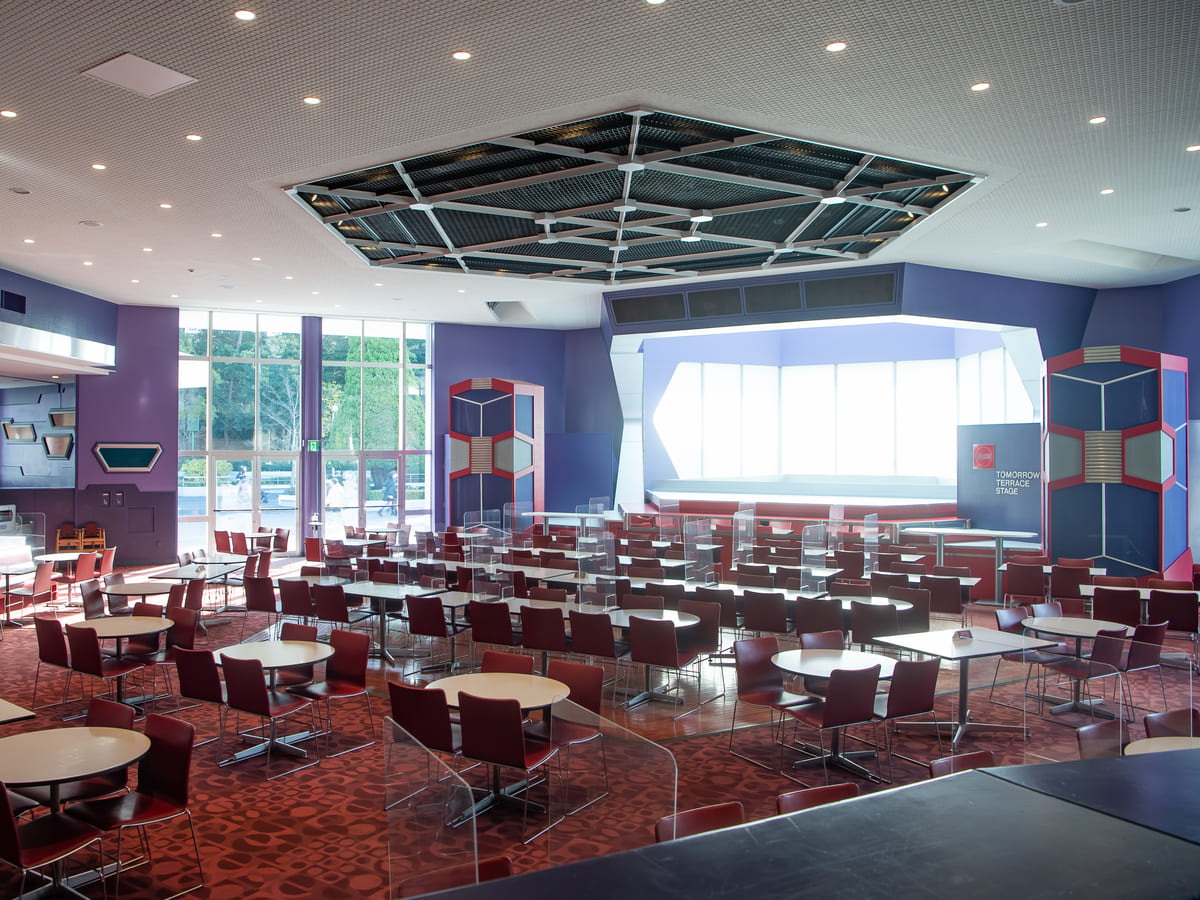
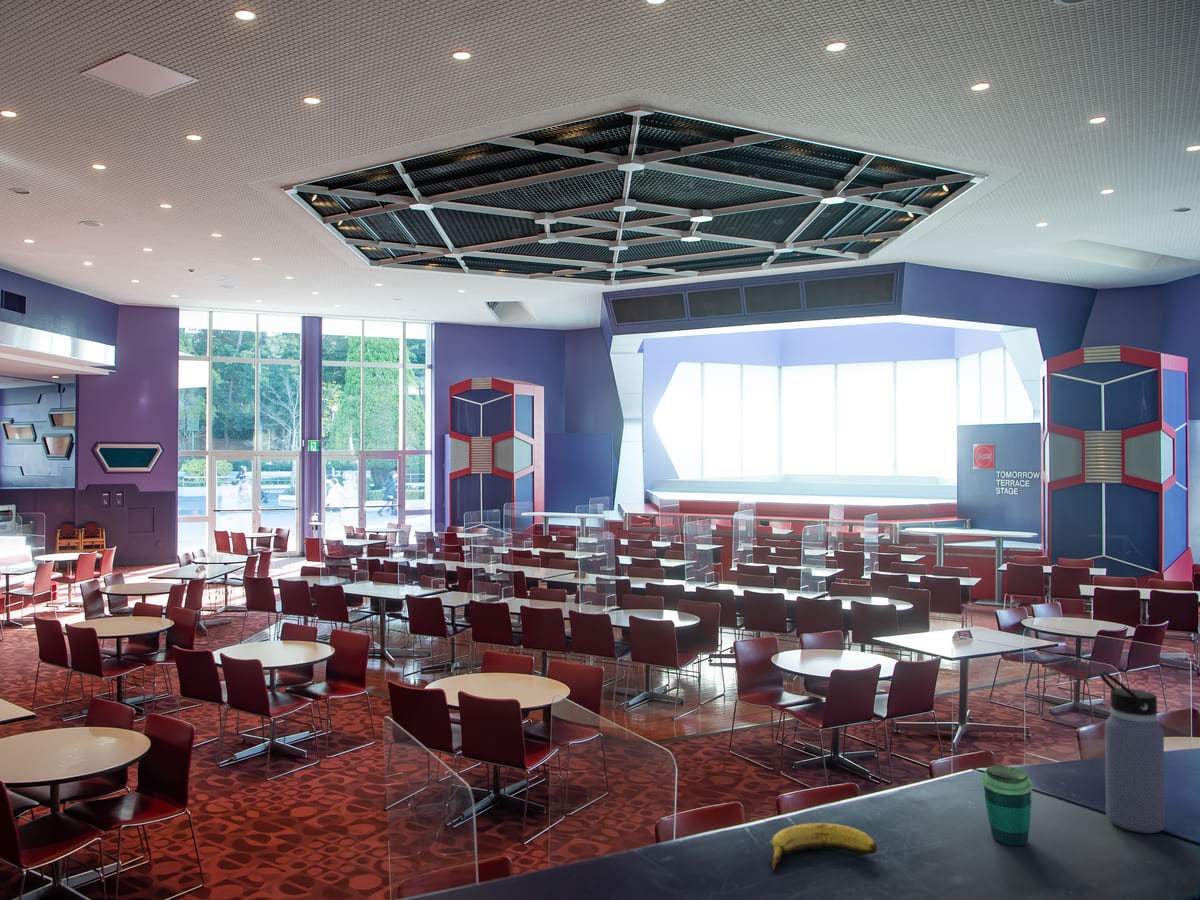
+ banana [770,822,878,872]
+ water bottle [1098,670,1166,834]
+ cup [980,765,1034,847]
